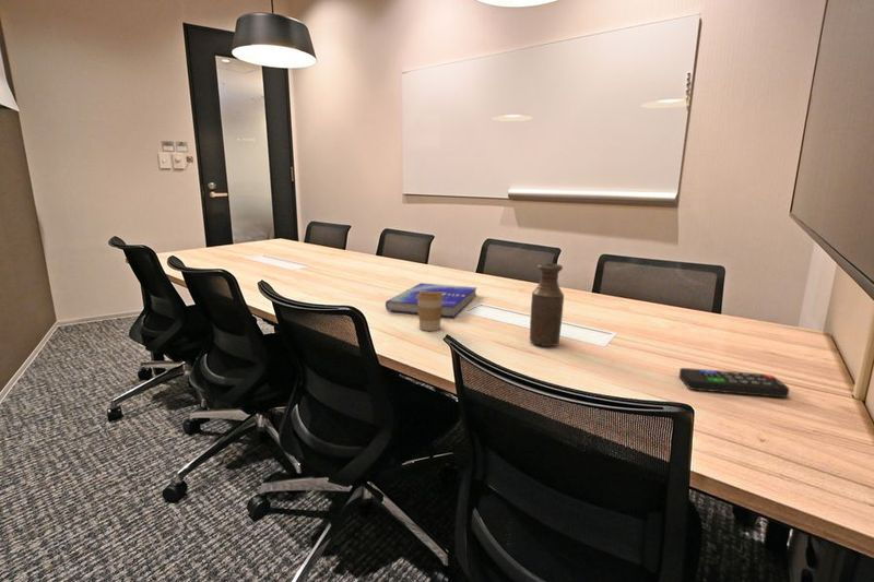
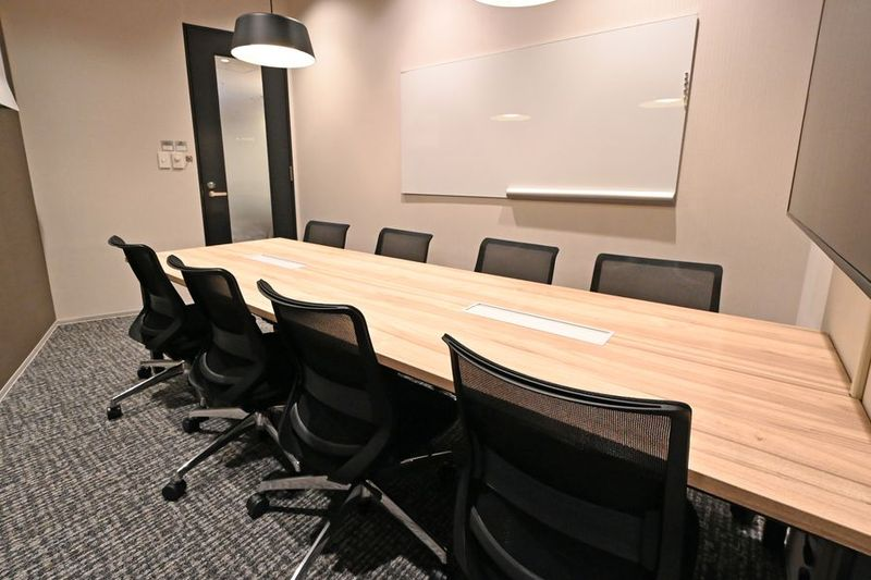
- bottle [529,262,565,347]
- remote control [678,367,790,399]
- book [385,282,479,318]
- coffee cup [416,292,444,332]
